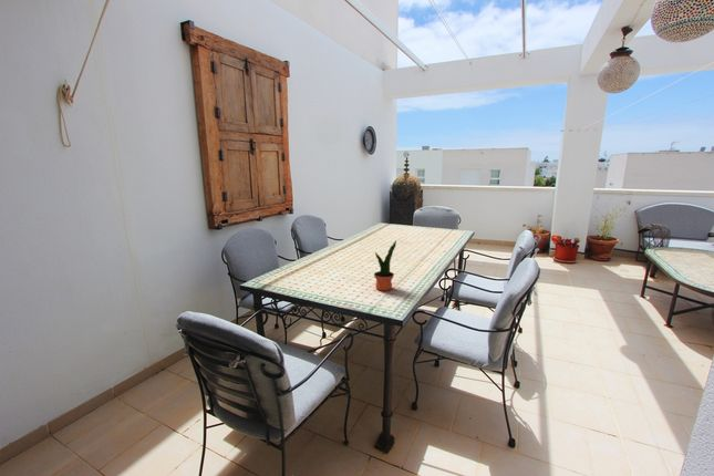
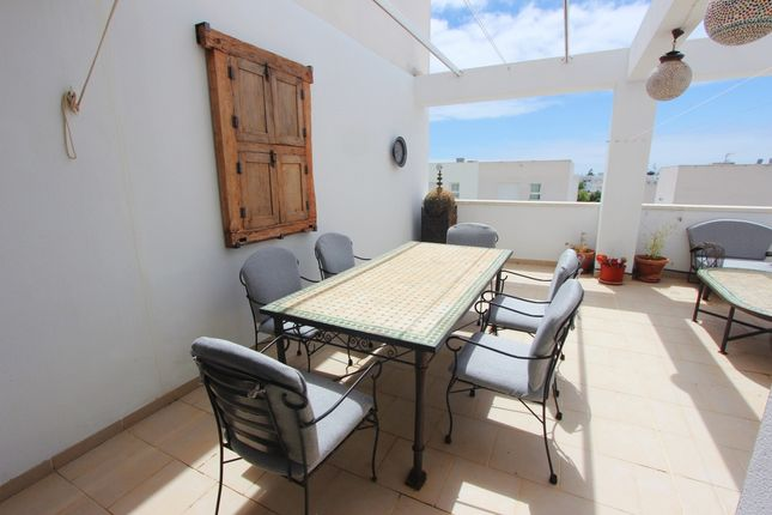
- potted plant [373,239,397,292]
